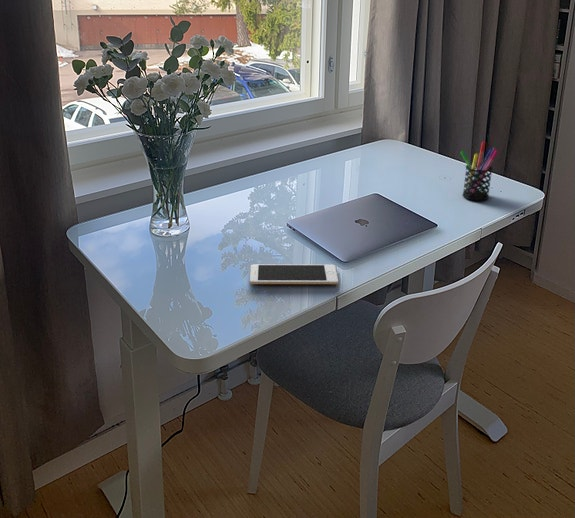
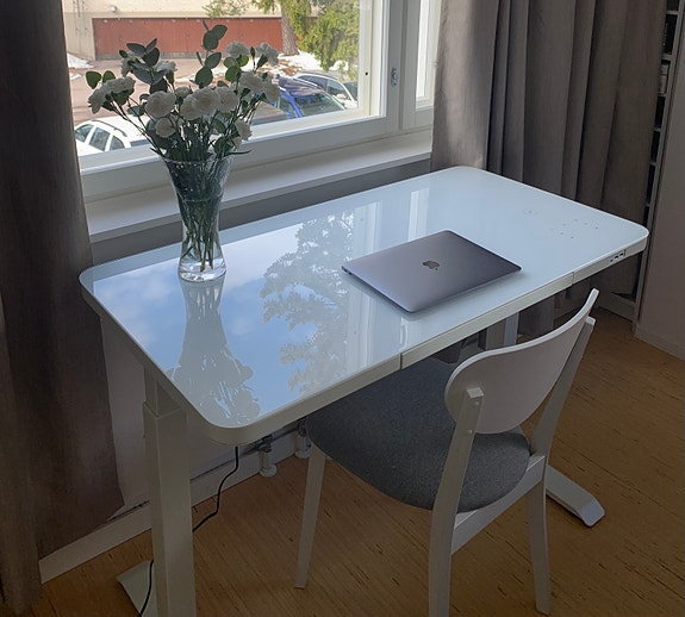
- pen holder [459,141,499,202]
- cell phone [249,263,339,285]
